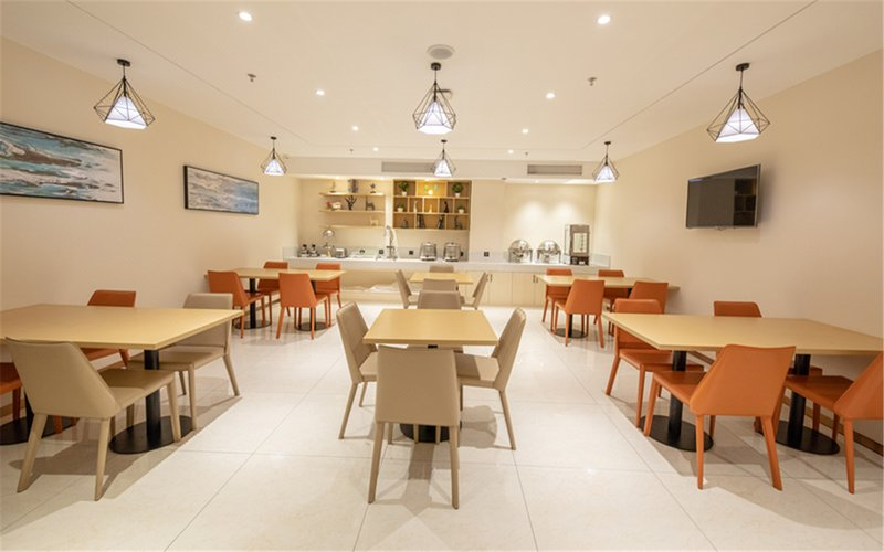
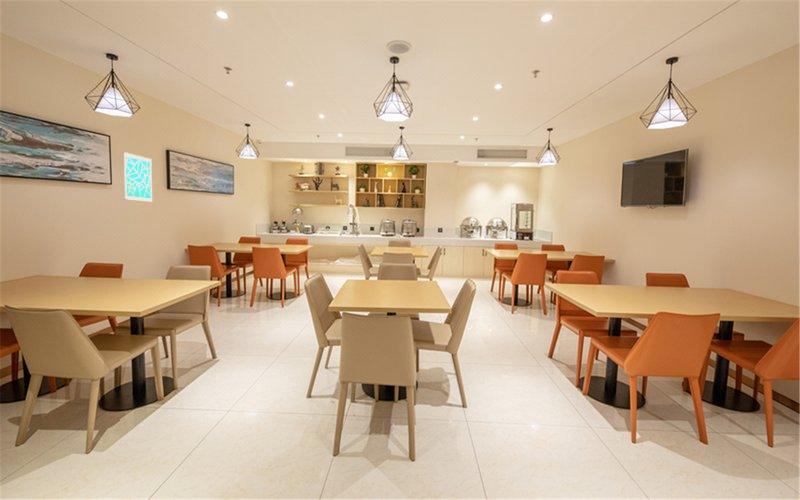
+ wall art [123,151,154,203]
